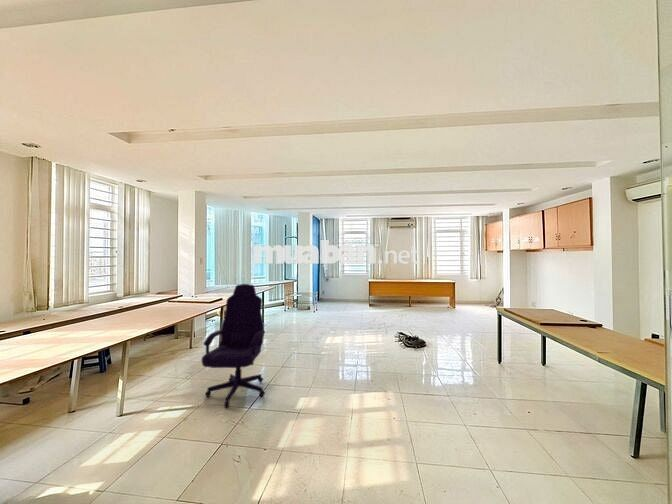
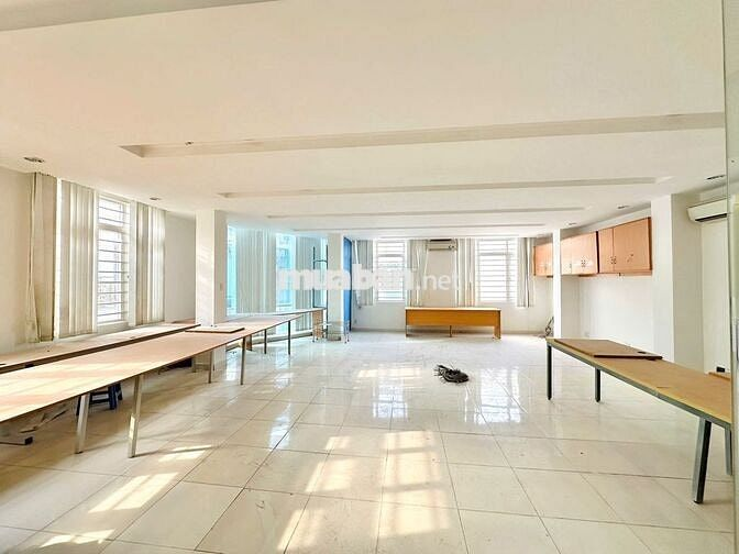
- office chair [201,283,266,408]
